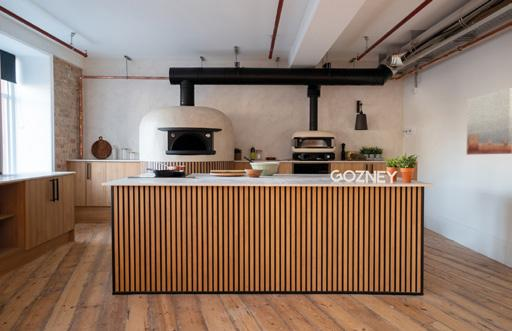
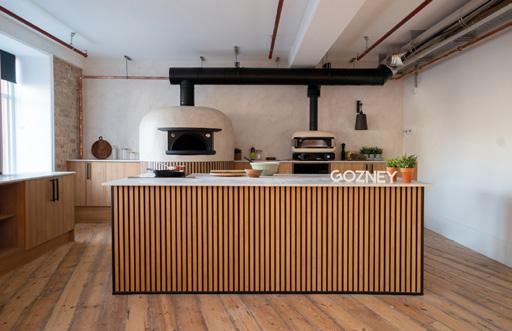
- wall art [466,87,512,156]
